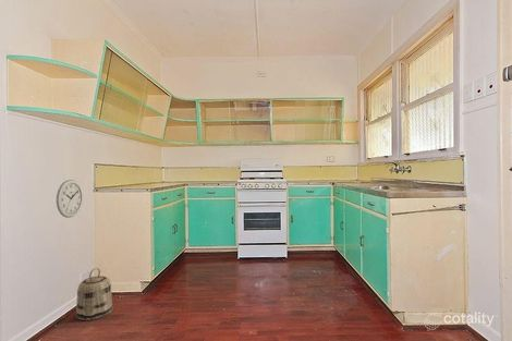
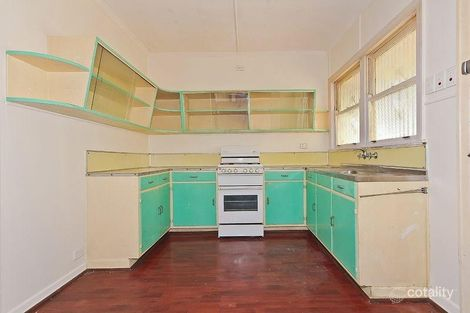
- basket [75,267,113,321]
- wall clock [56,179,84,219]
